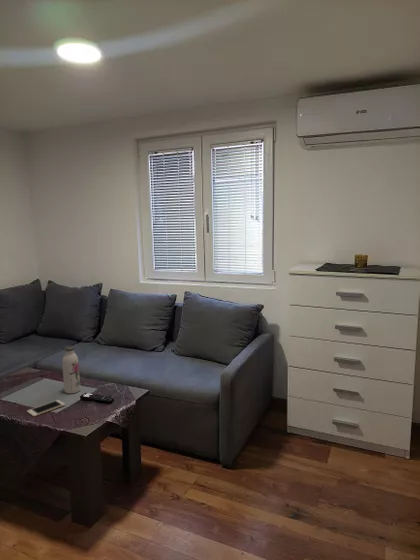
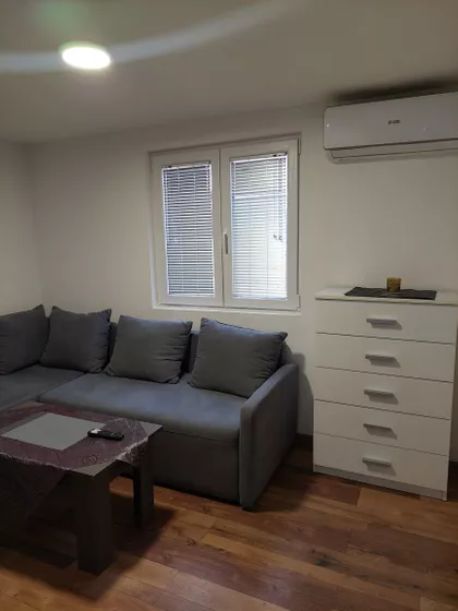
- cell phone [26,399,66,417]
- water bottle [61,345,81,395]
